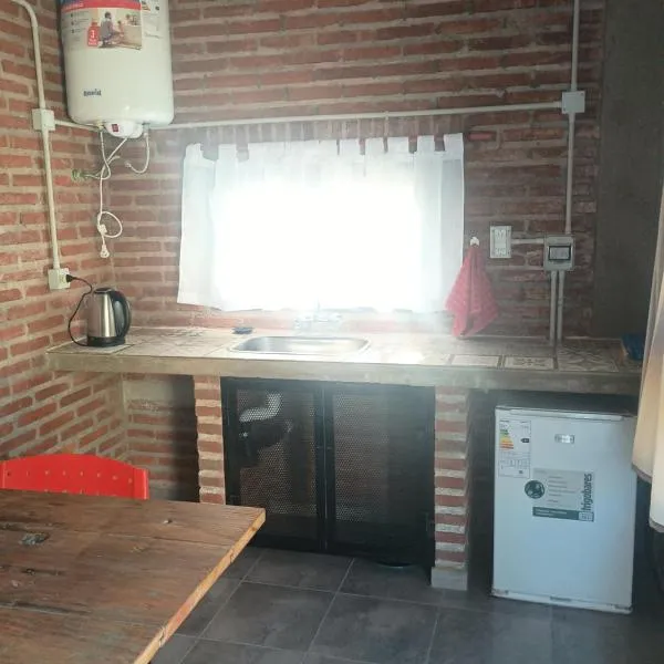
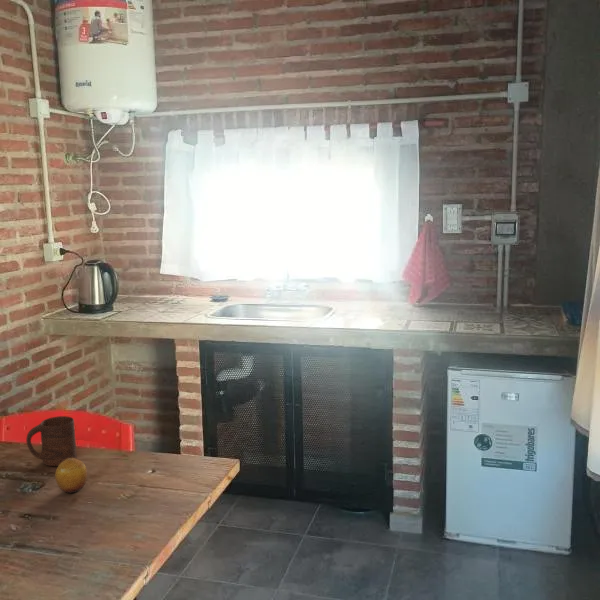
+ cup [25,415,77,467]
+ fruit [54,458,88,494]
